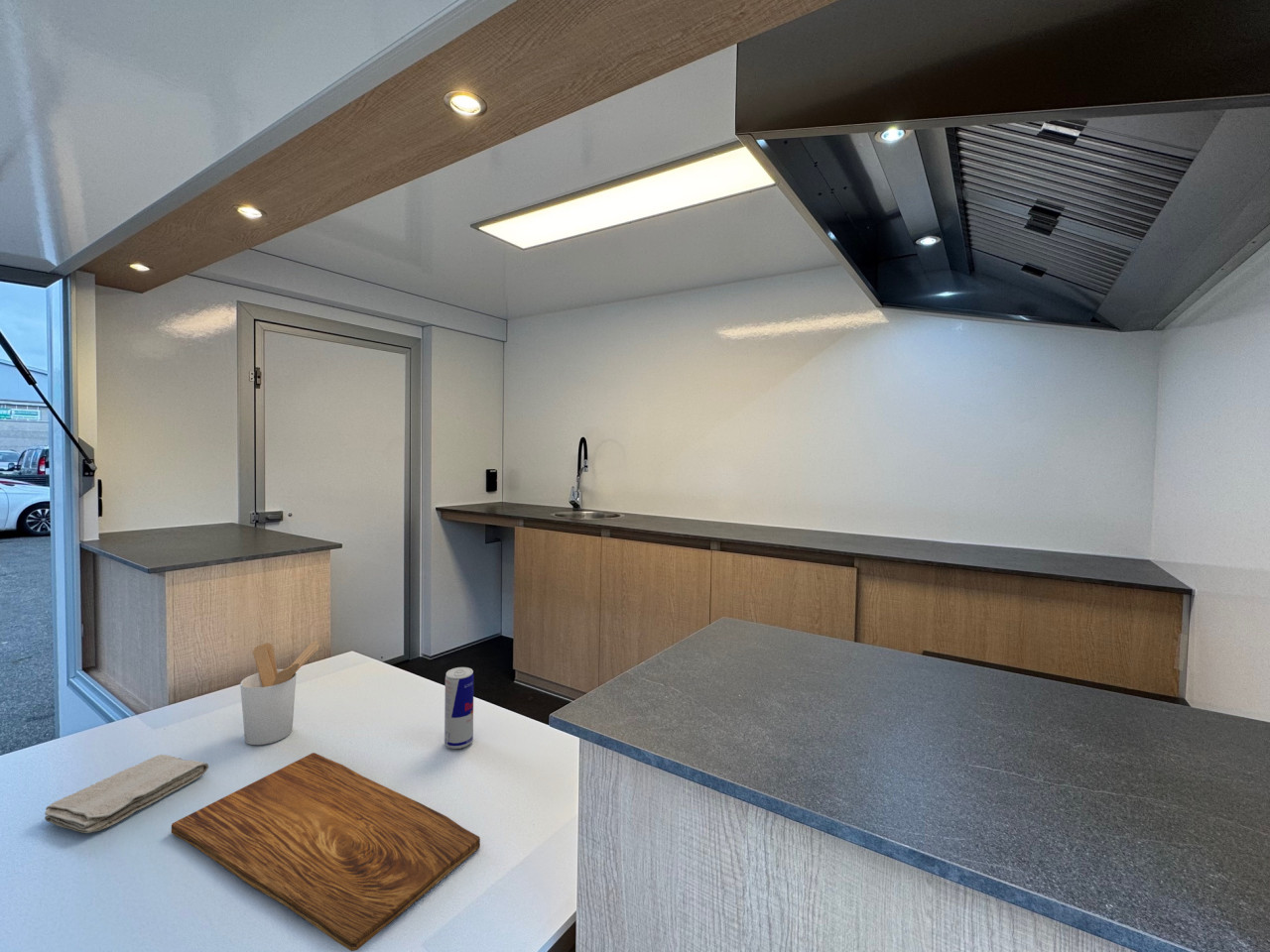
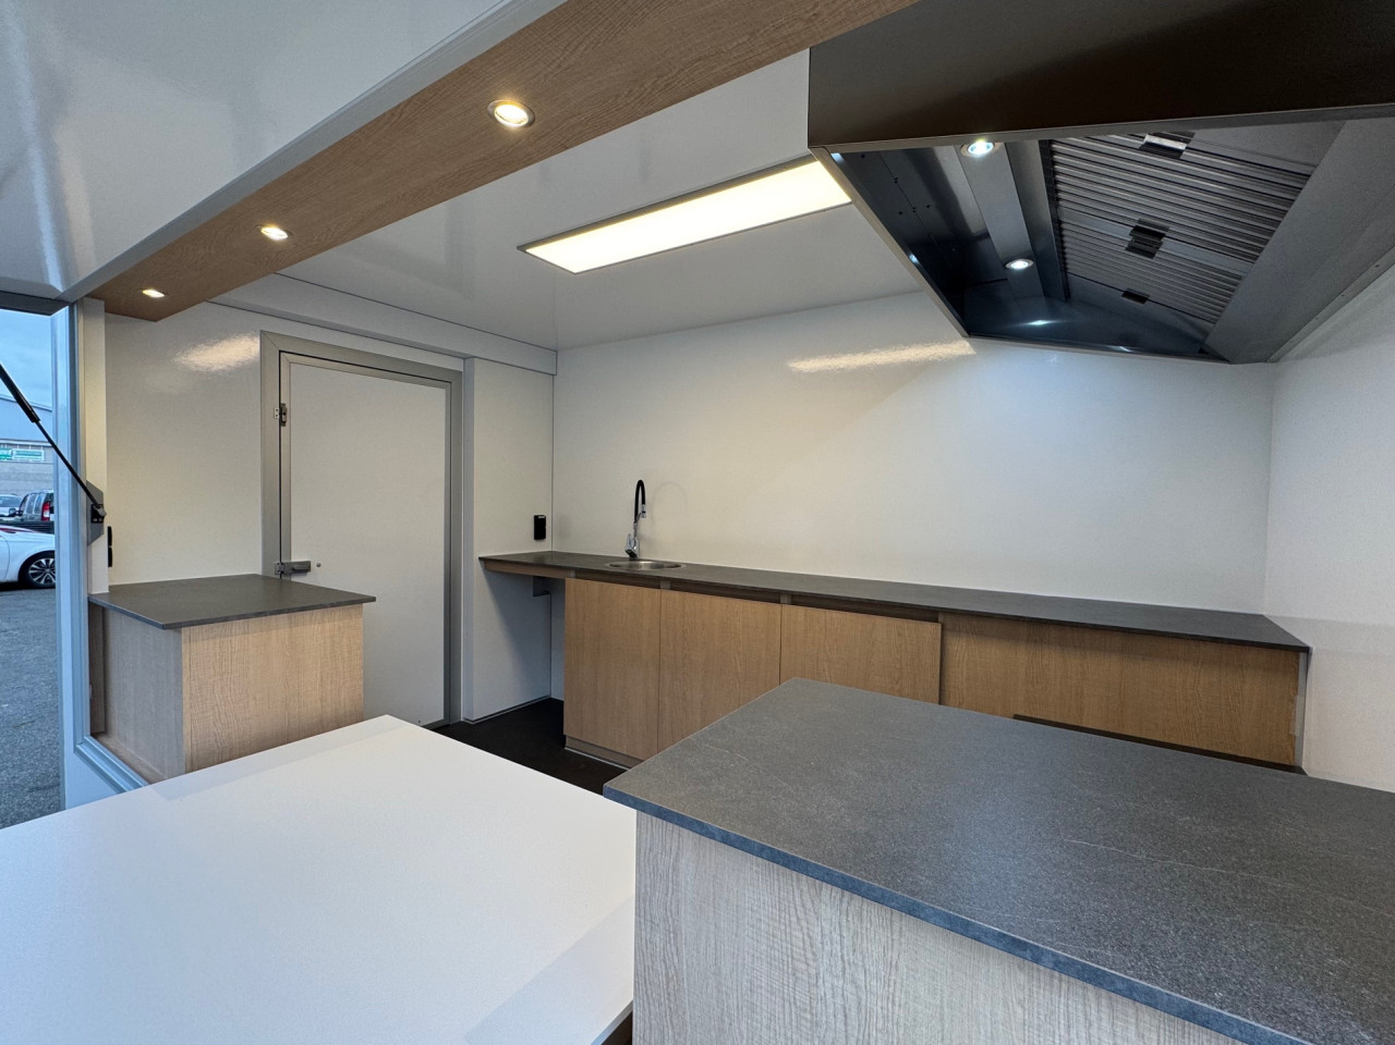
- washcloth [44,754,209,834]
- beverage can [444,666,474,750]
- utensil holder [239,640,320,746]
- cutting board [171,752,481,952]
